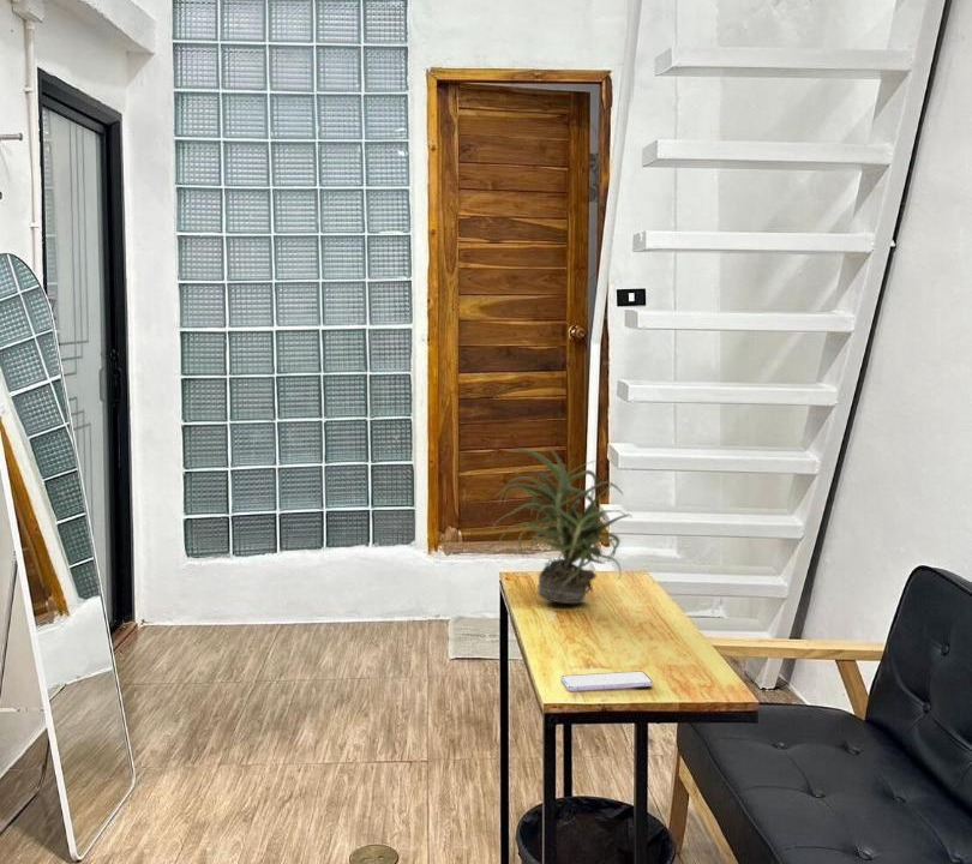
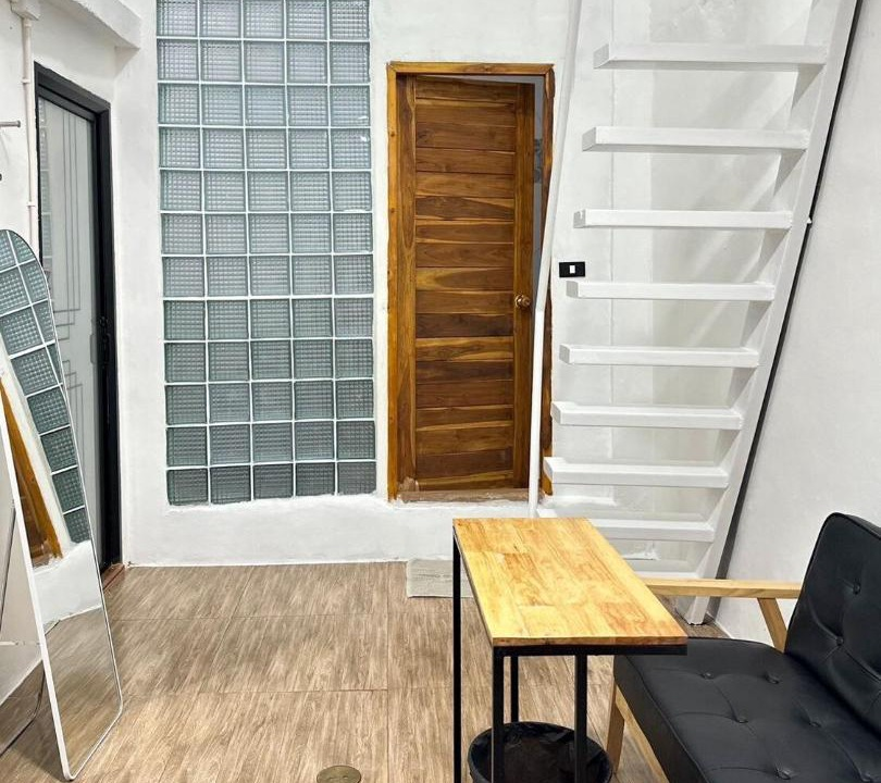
- smartphone [560,670,654,692]
- potted plant [491,446,634,605]
